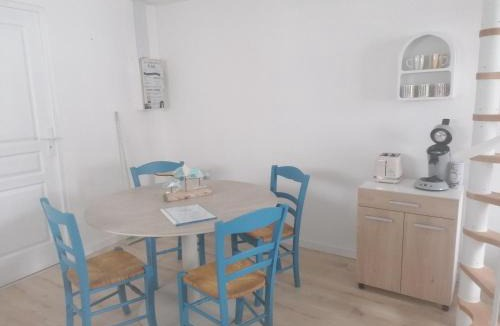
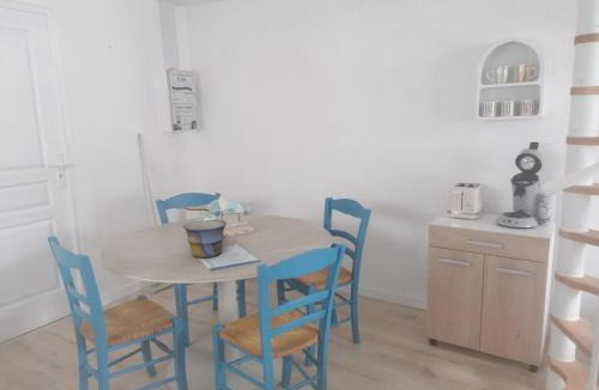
+ bowl [182,219,228,258]
